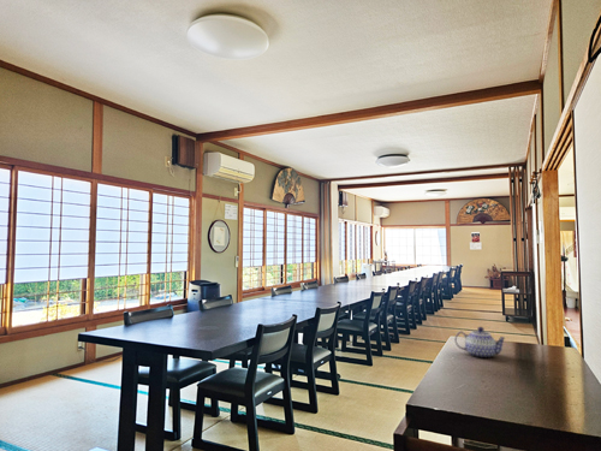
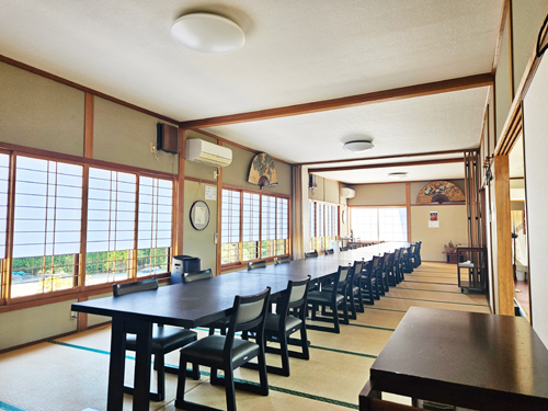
- teapot [453,326,506,358]
